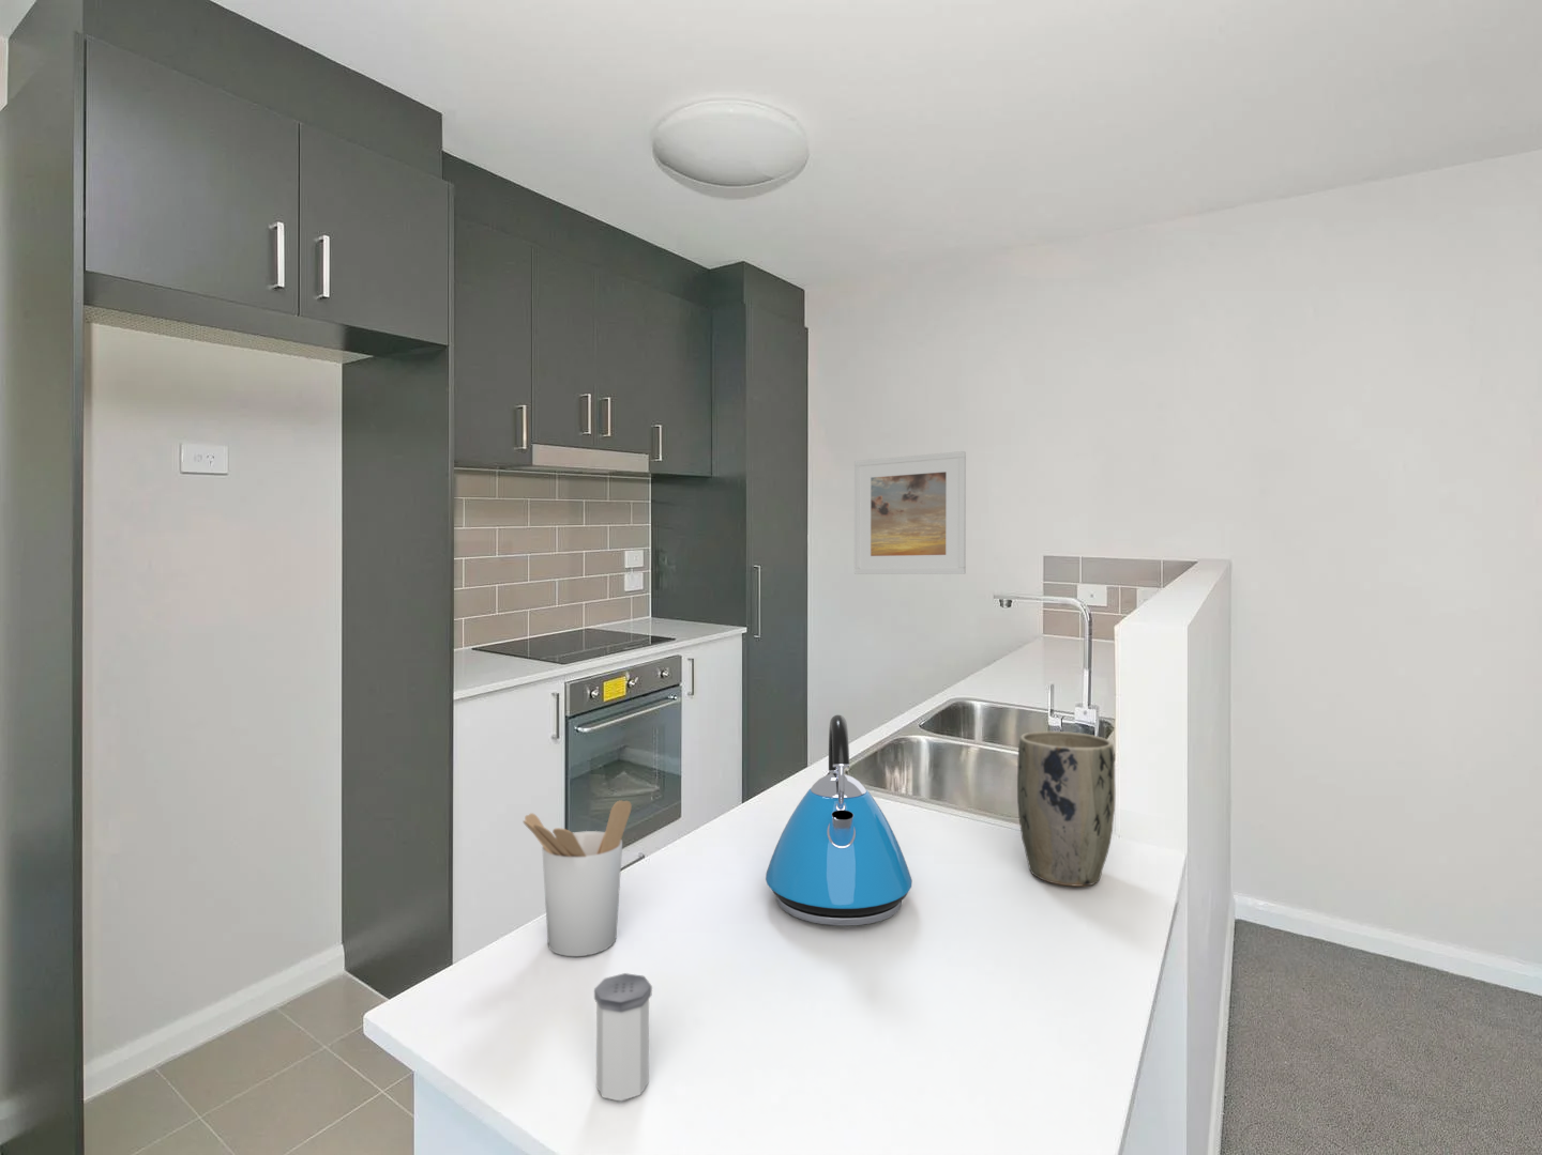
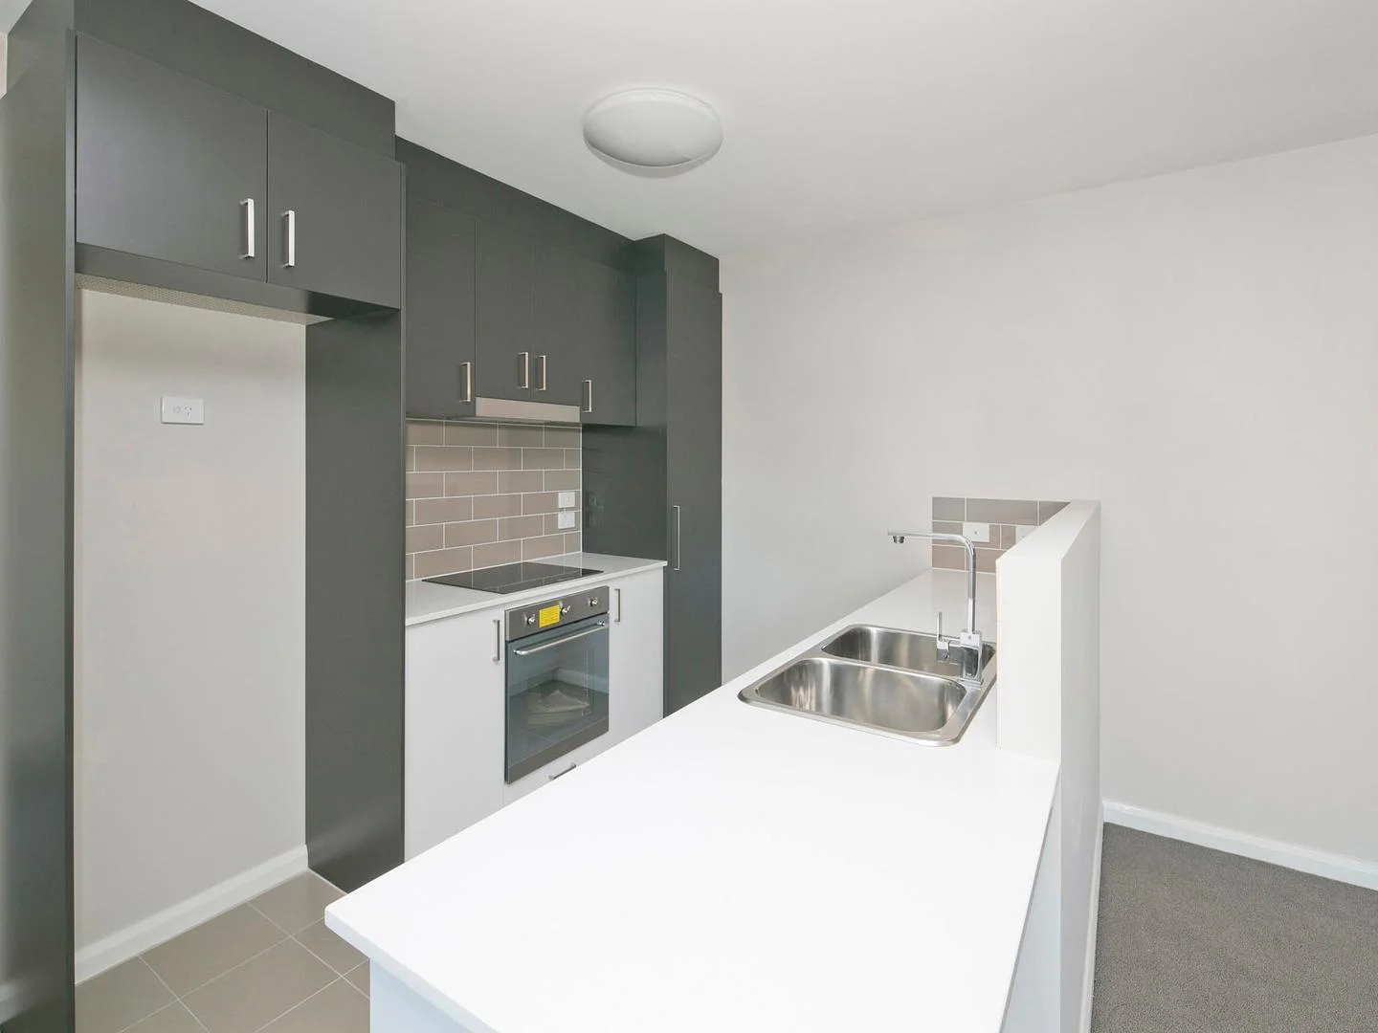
- salt shaker [594,972,653,1103]
- utensil holder [522,798,633,957]
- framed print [854,450,966,575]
- plant pot [1016,730,1116,888]
- kettle [765,715,913,927]
